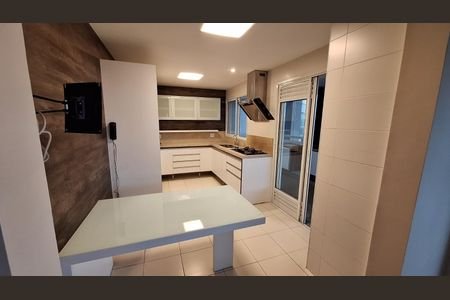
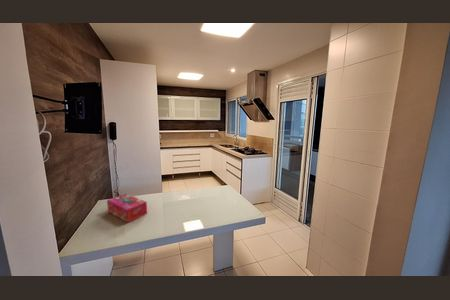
+ tissue box [106,193,148,224]
